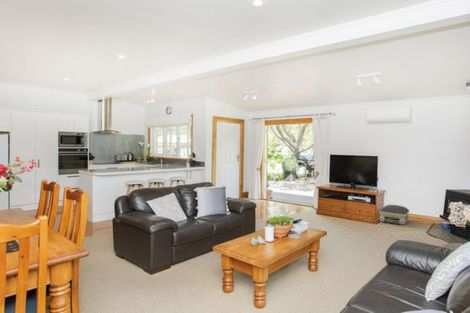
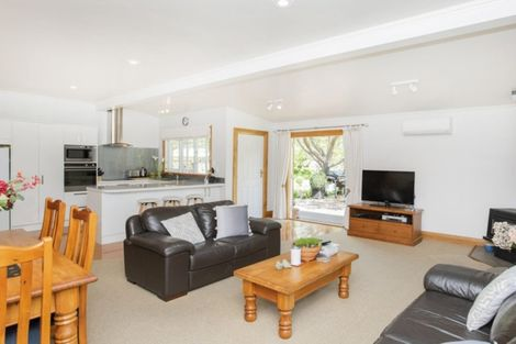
- air purifier [378,204,410,226]
